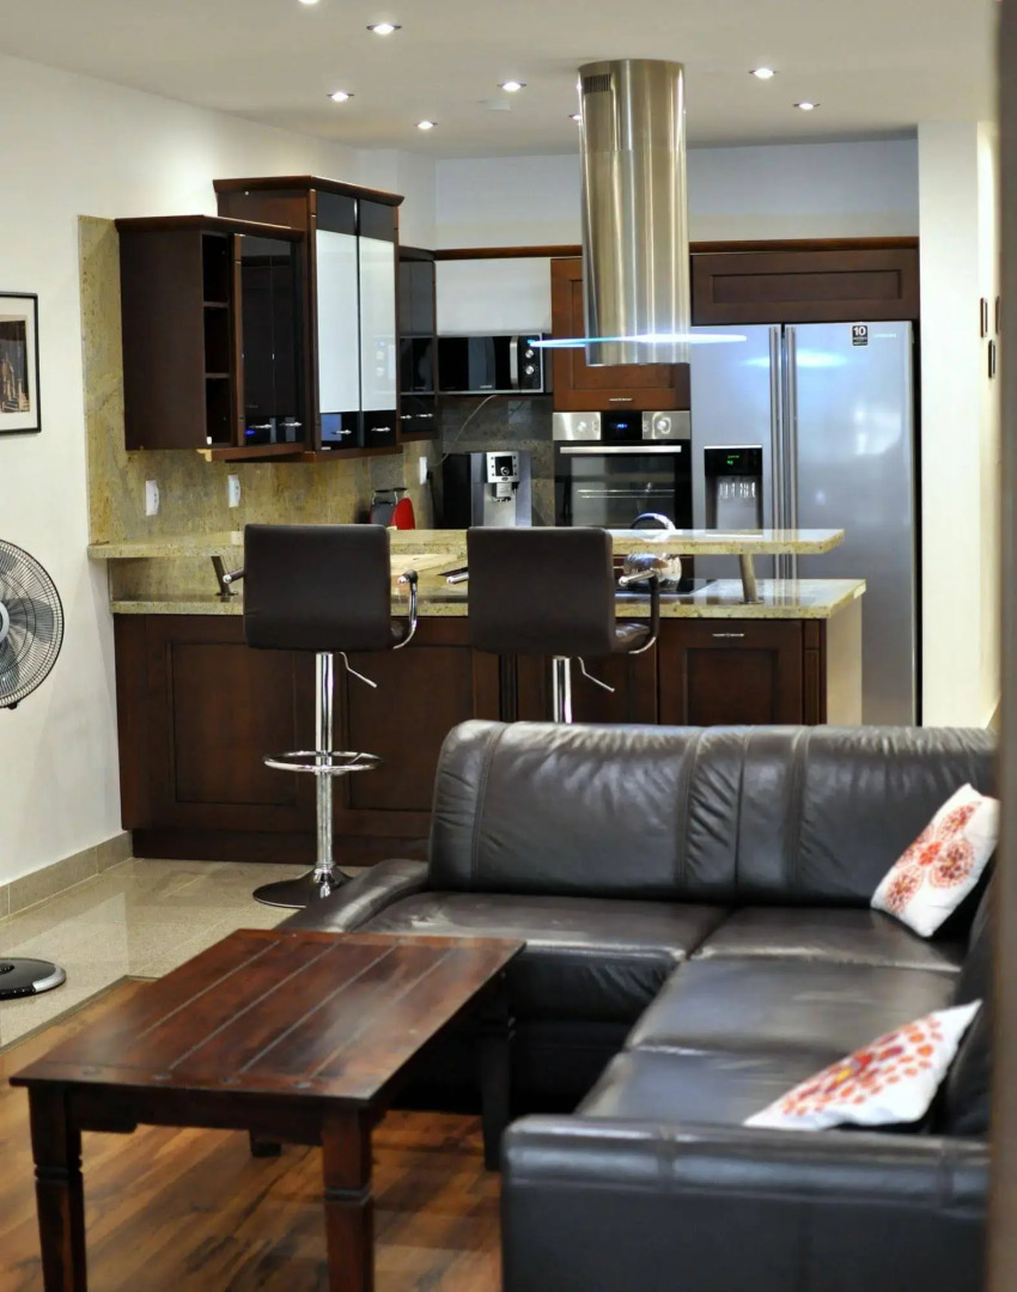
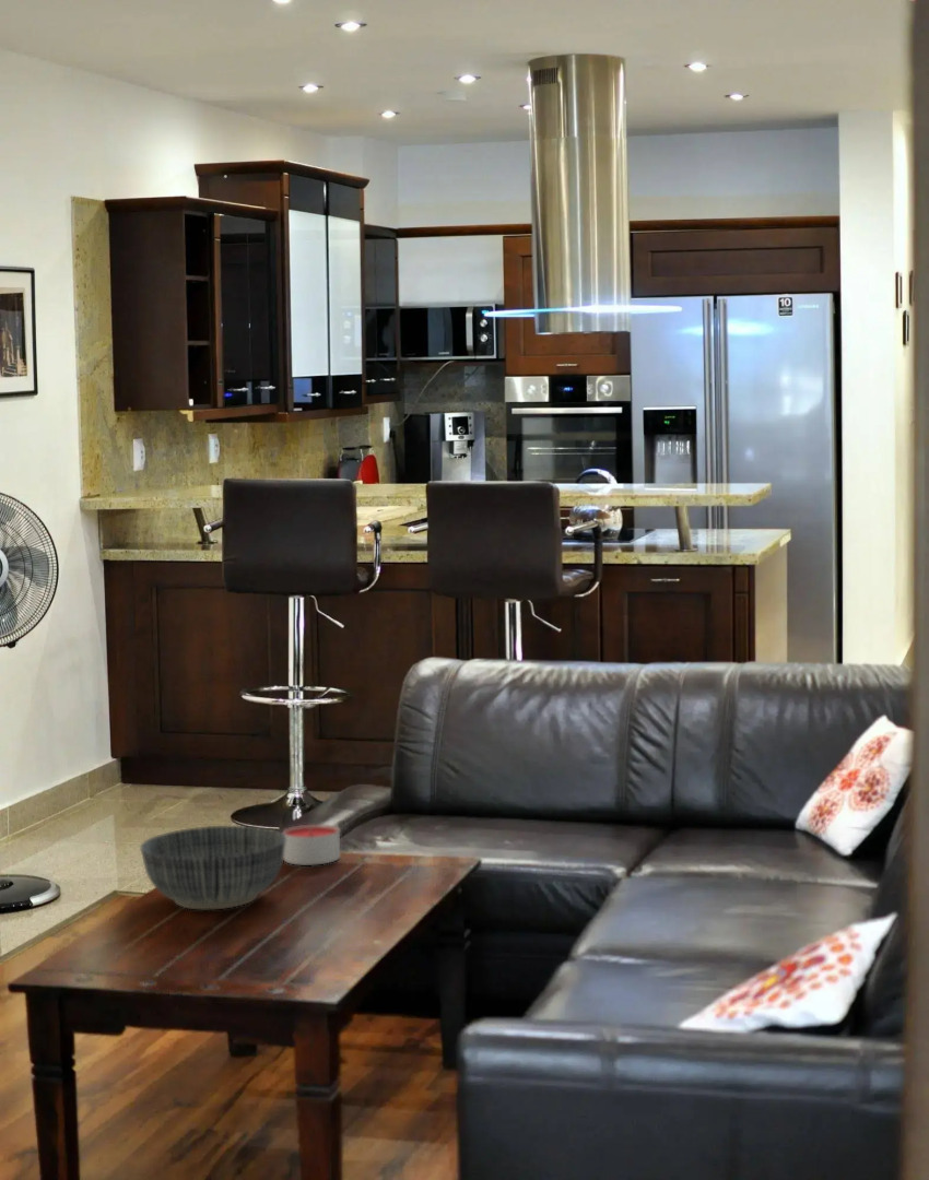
+ bowl [139,825,286,910]
+ candle [282,824,341,866]
